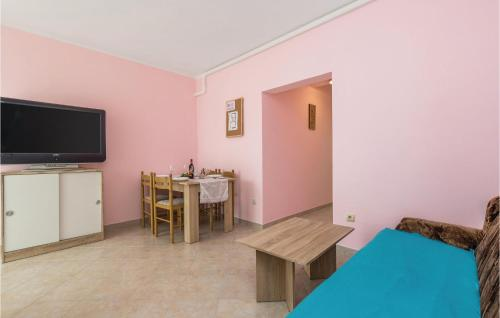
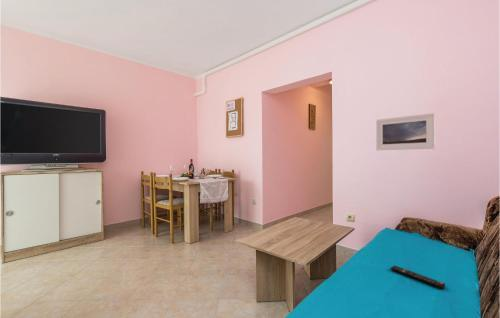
+ remote control [390,264,446,290]
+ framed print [375,112,436,151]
